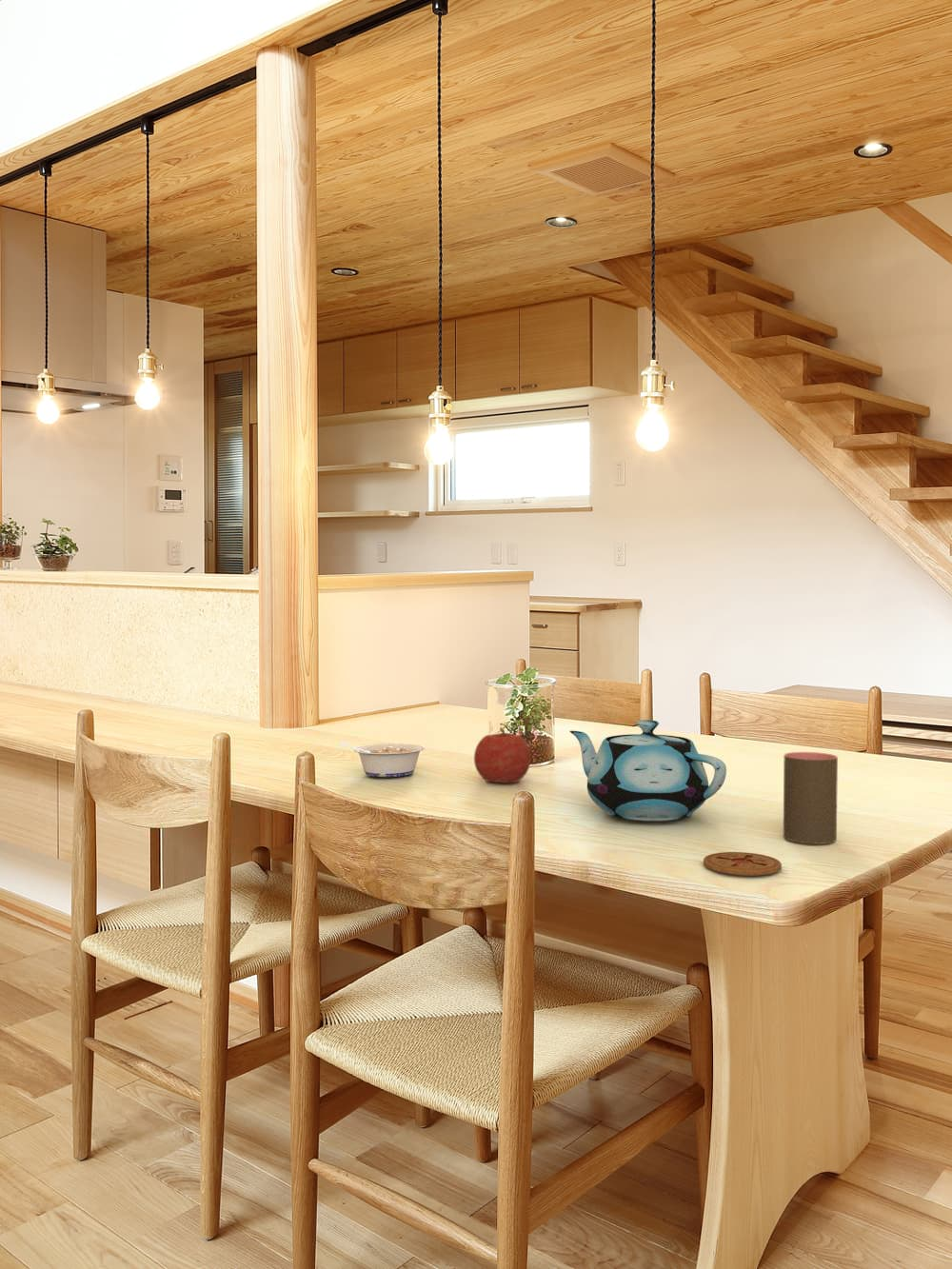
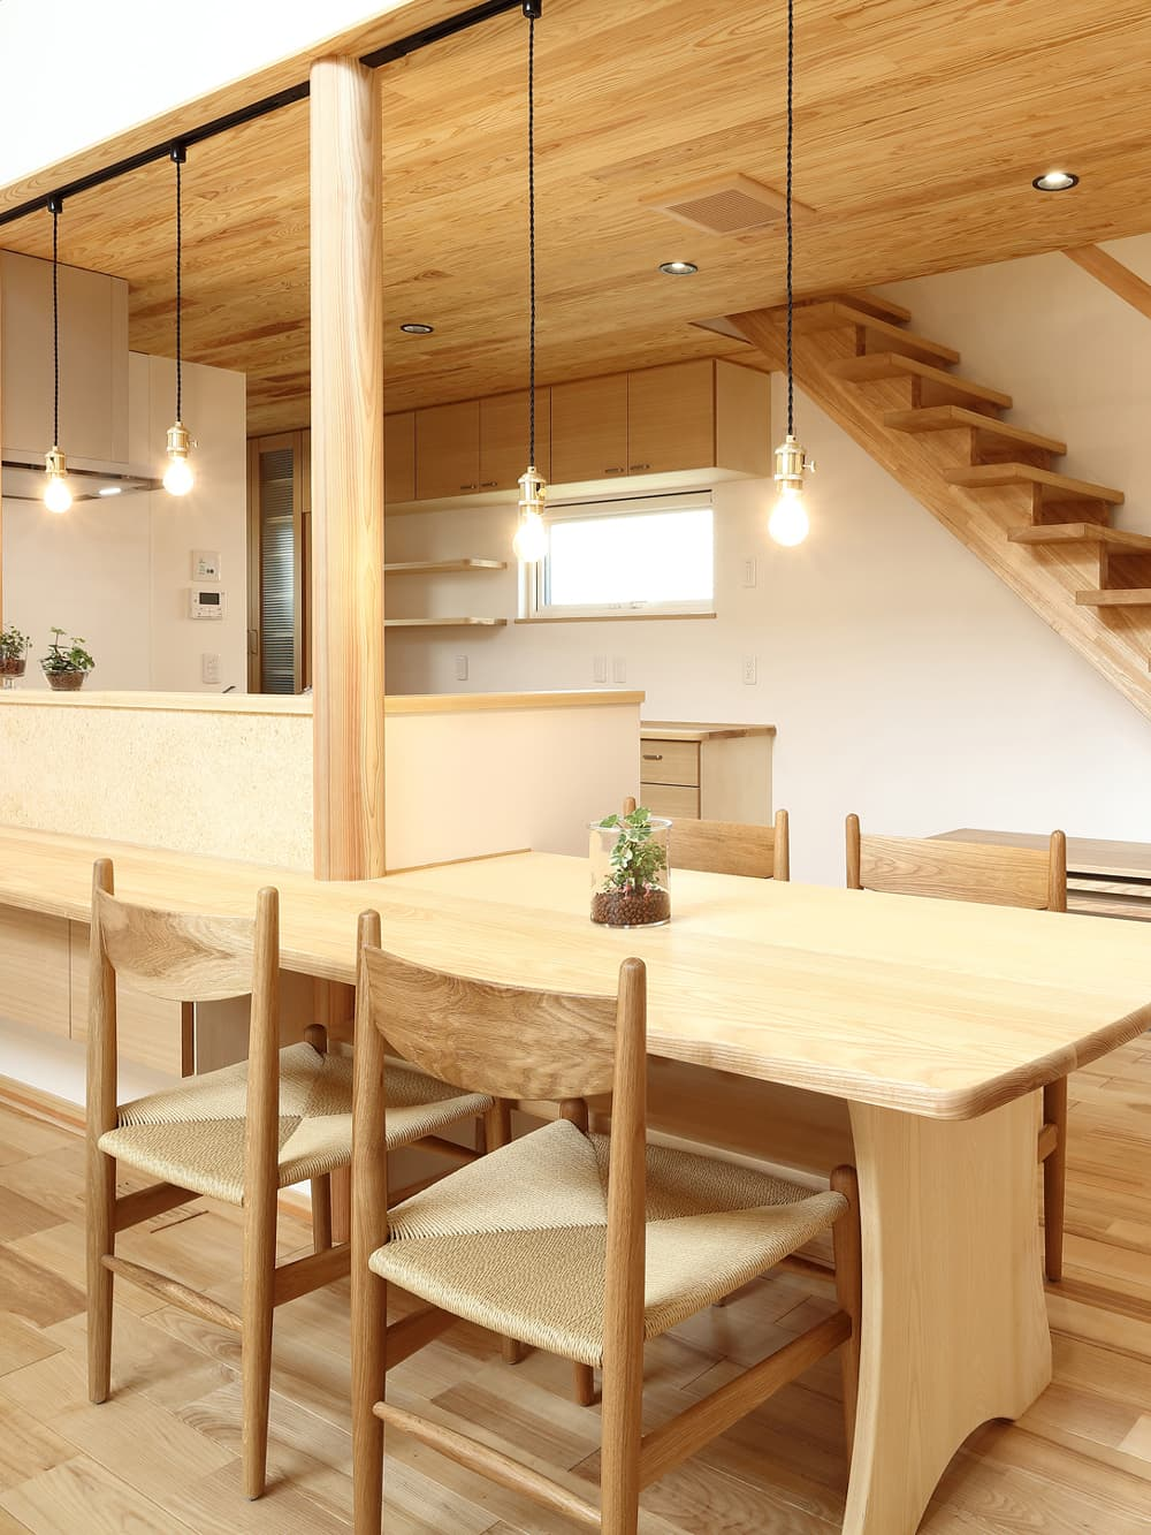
- coaster [703,851,783,877]
- teapot [568,719,727,823]
- fruit [473,726,532,783]
- cup [783,751,839,844]
- legume [339,742,426,778]
